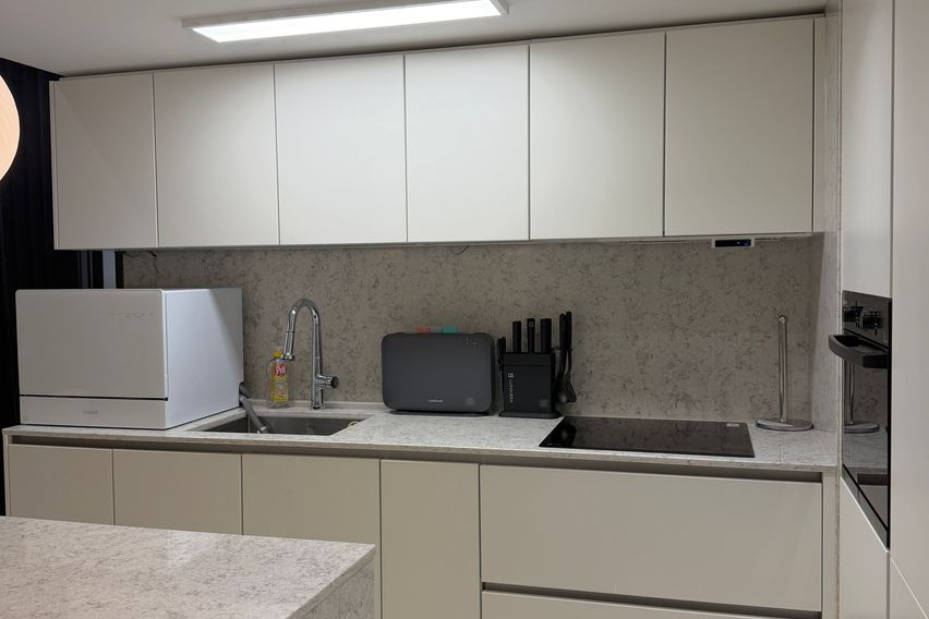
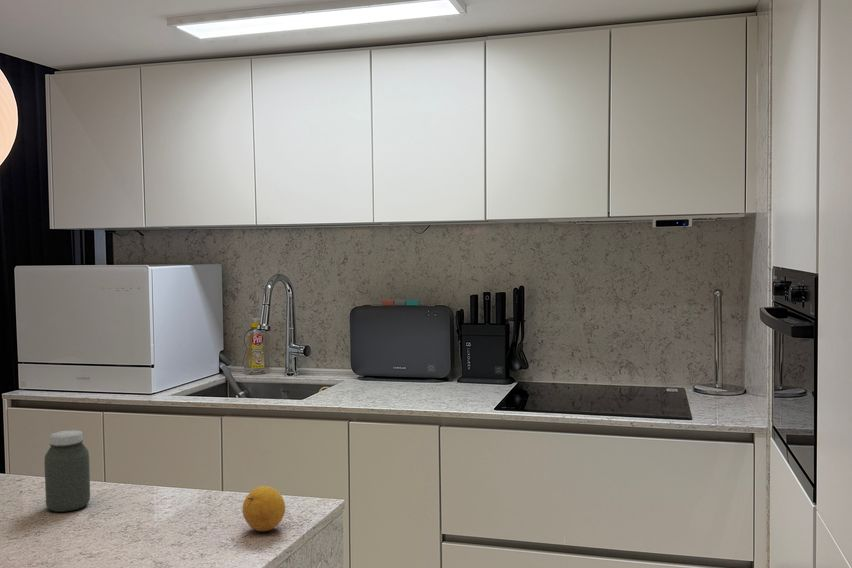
+ fruit [242,485,286,533]
+ jar [43,429,91,513]
